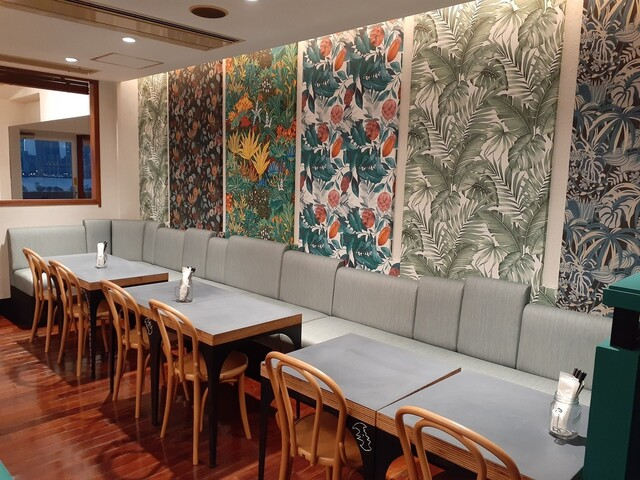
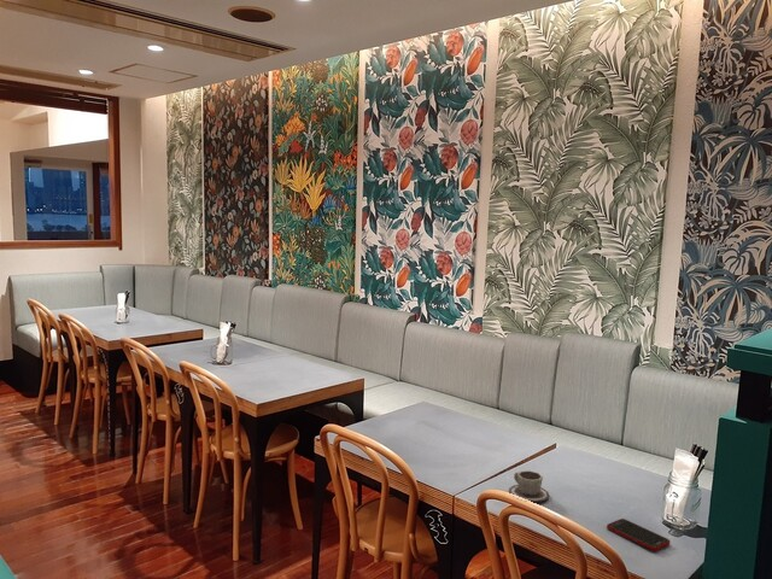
+ cell phone [606,517,671,552]
+ cup [508,469,550,503]
